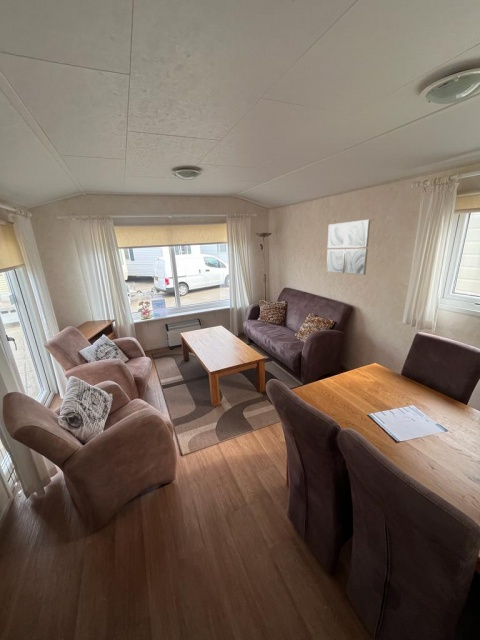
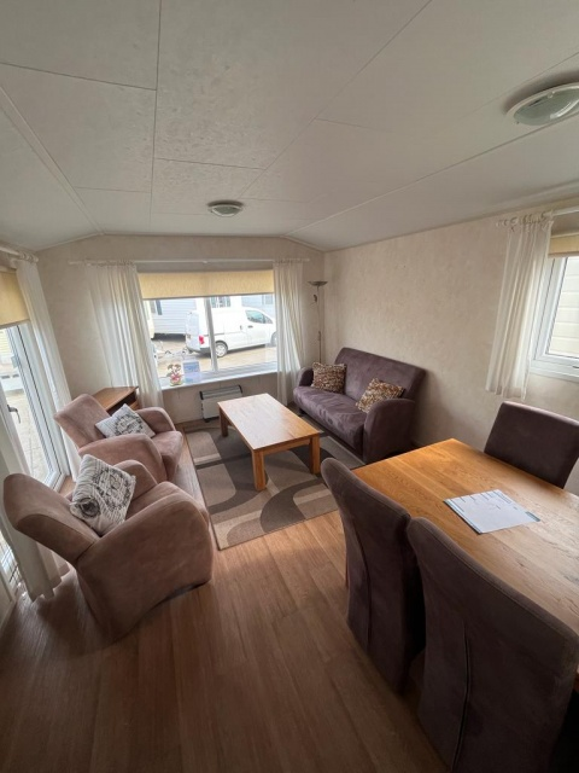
- wall art [325,219,371,276]
